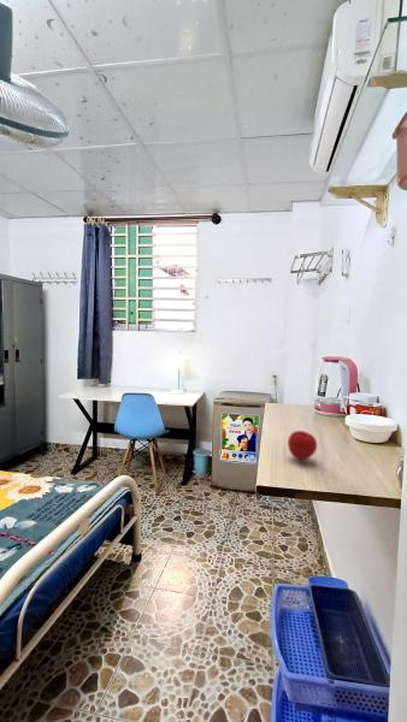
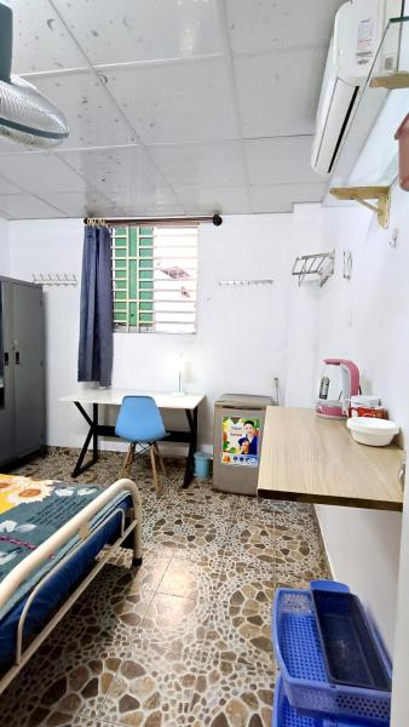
- apple [287,430,318,462]
